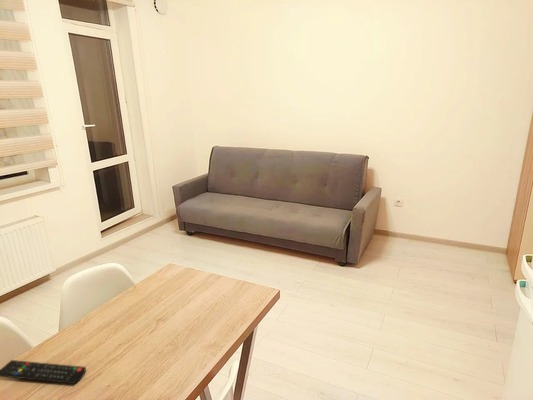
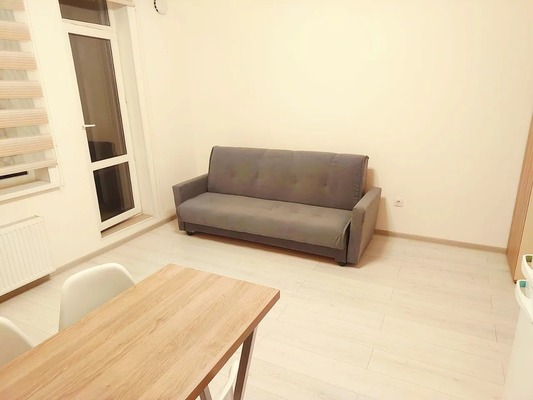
- remote control [0,359,87,385]
